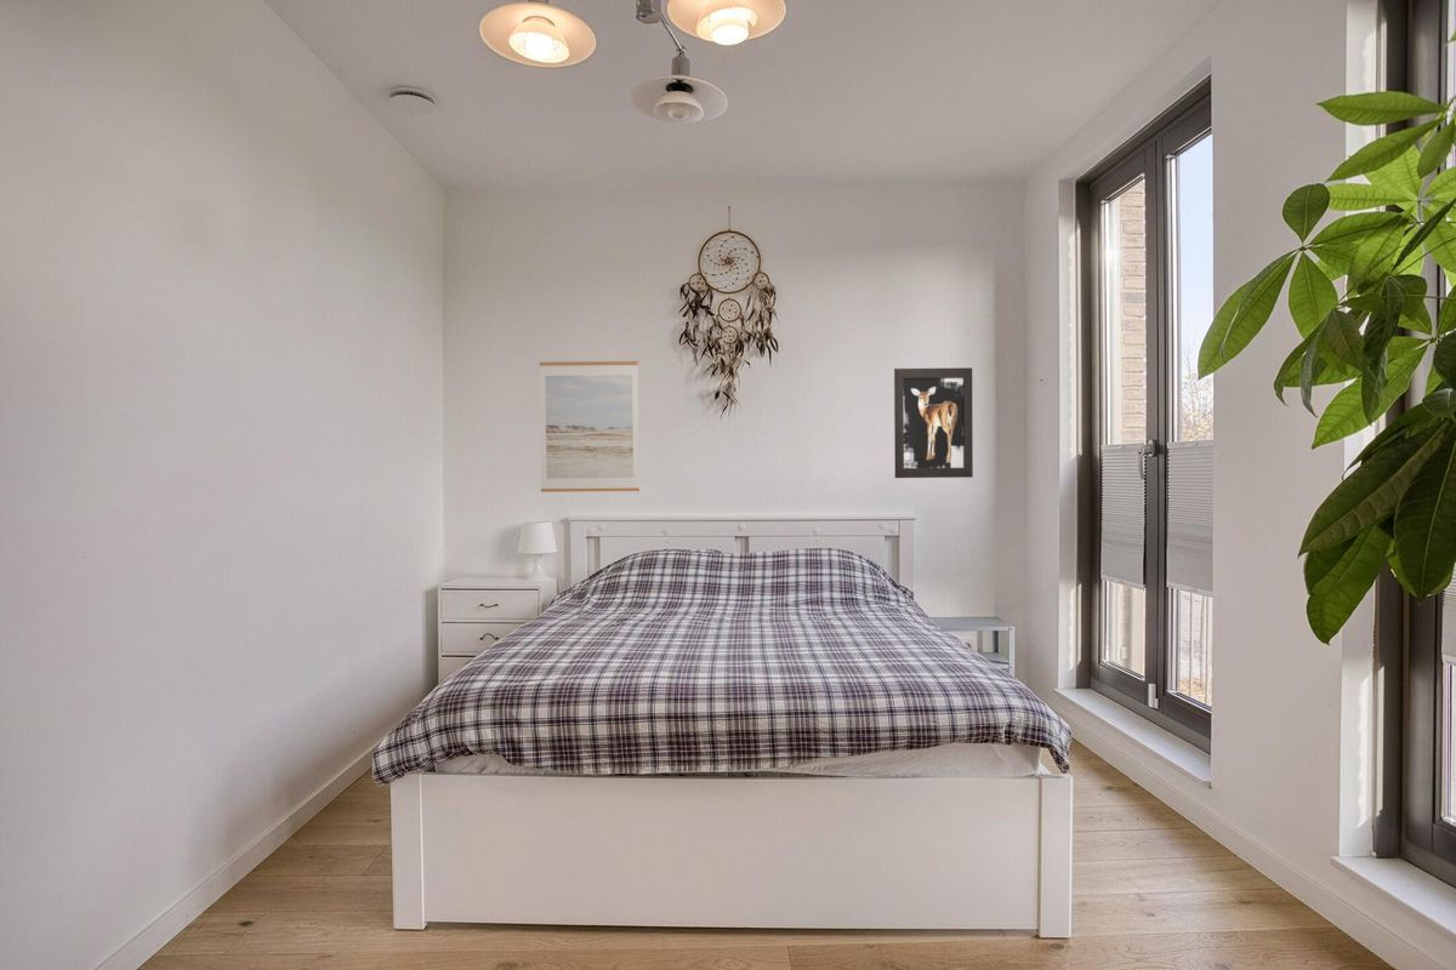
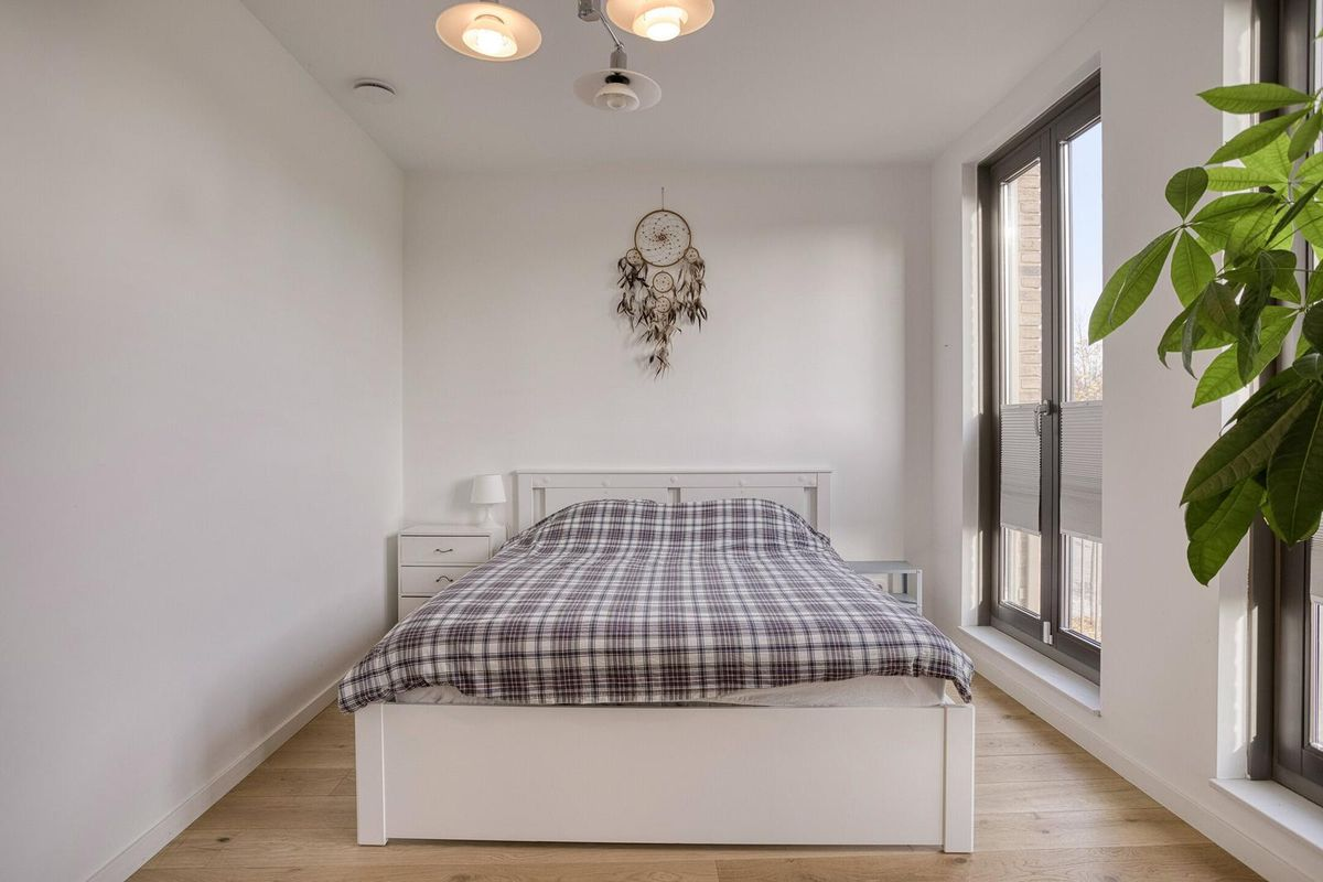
- wall art [539,360,641,493]
- wall art [893,366,974,479]
